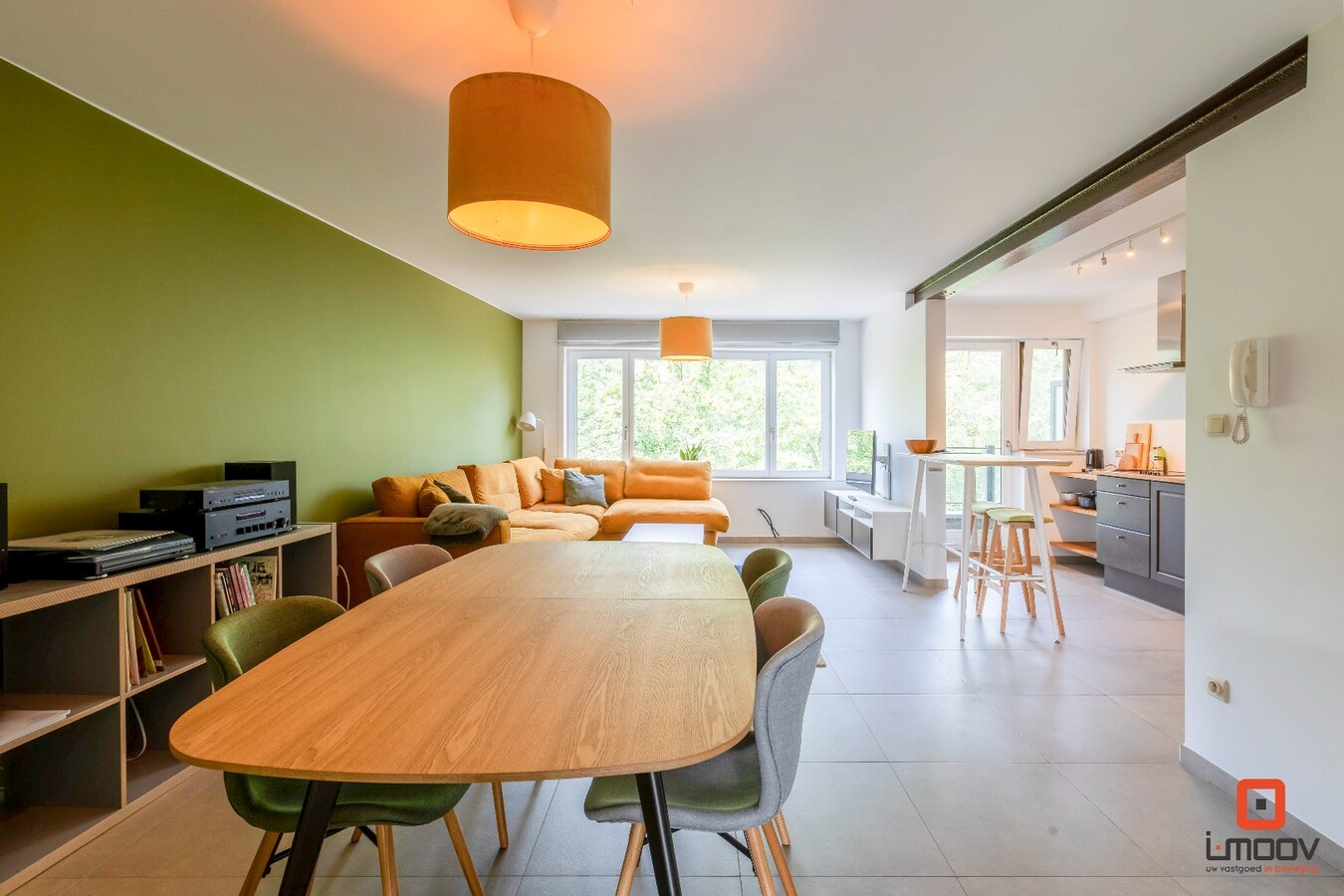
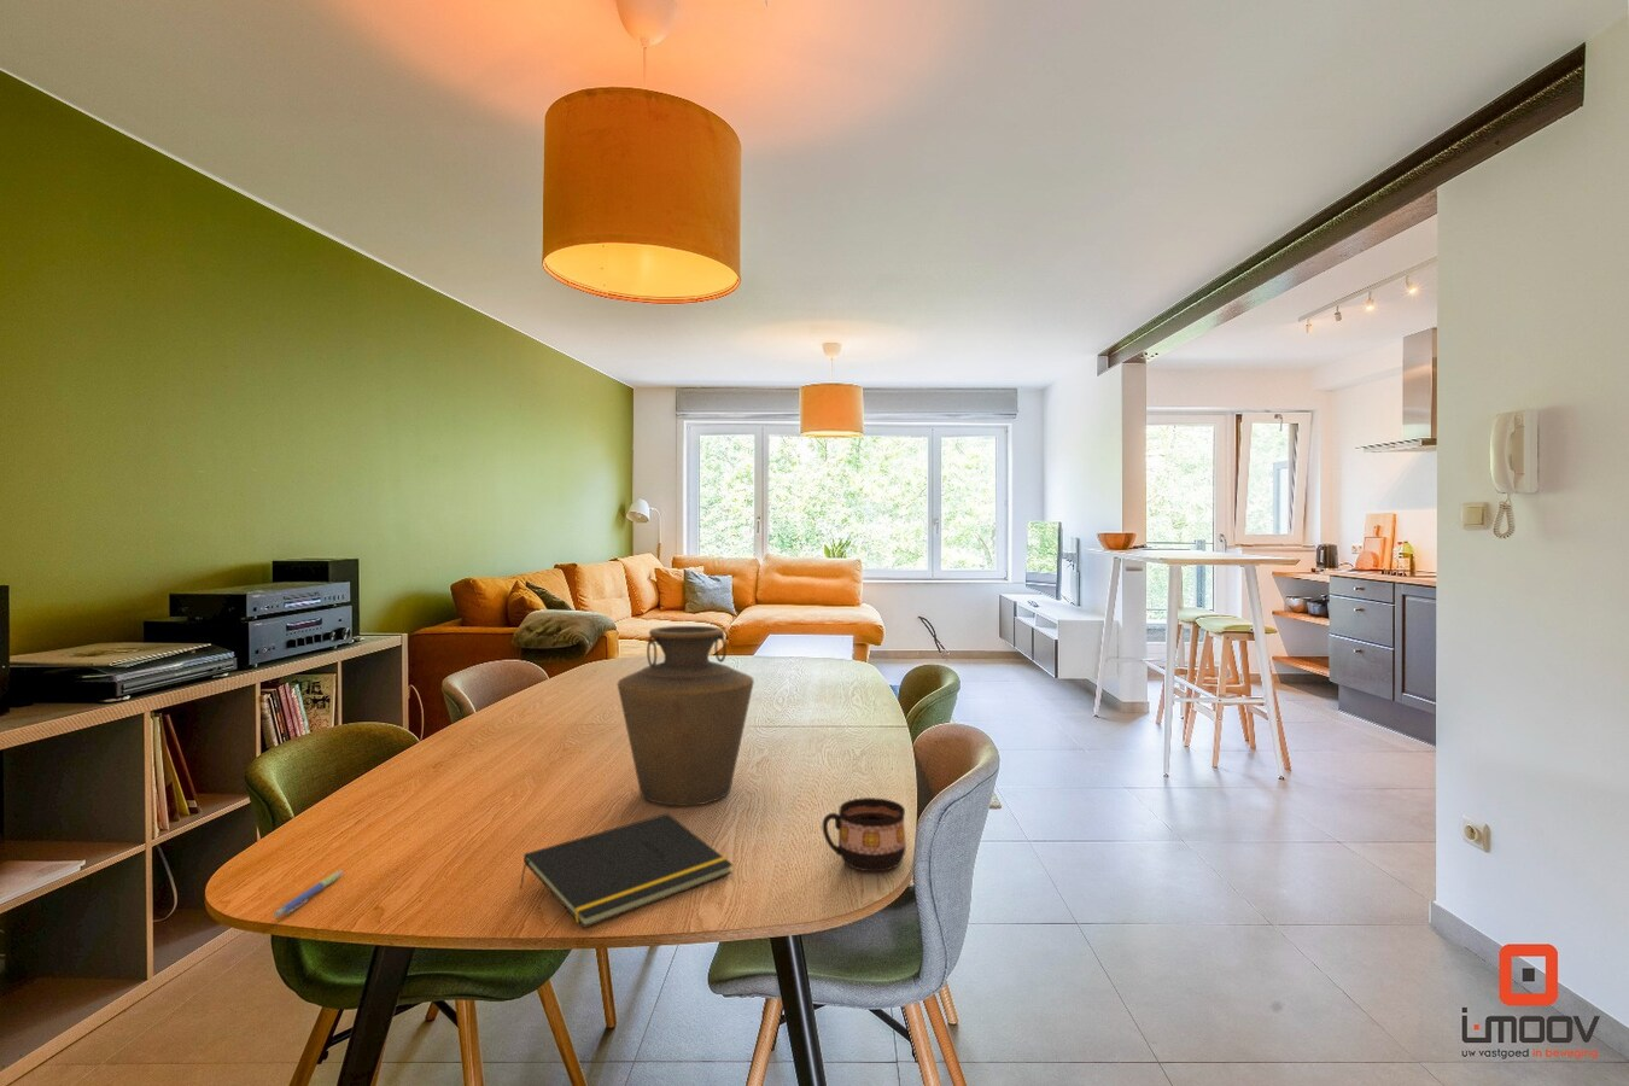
+ vase [617,625,755,807]
+ pen [273,869,344,919]
+ cup [822,796,908,873]
+ notepad [519,812,733,930]
